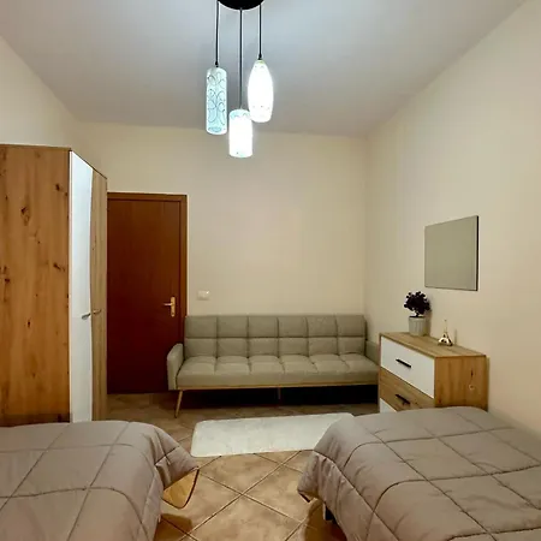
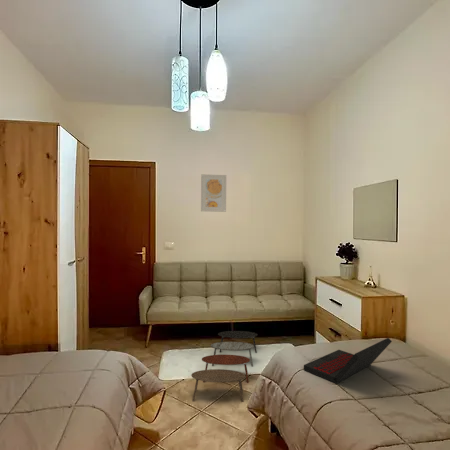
+ laptop [303,337,393,385]
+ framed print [200,174,227,213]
+ coffee table [190,330,258,403]
